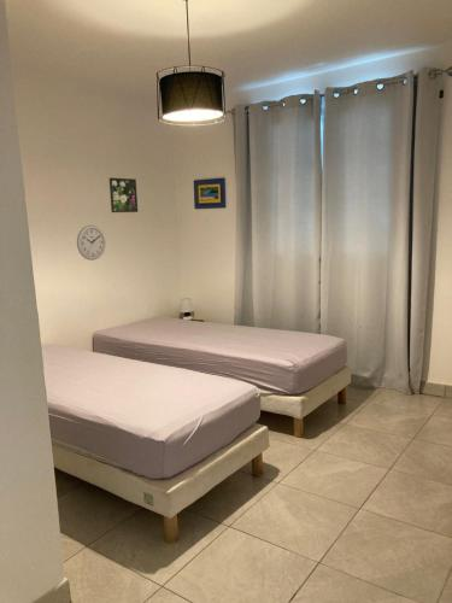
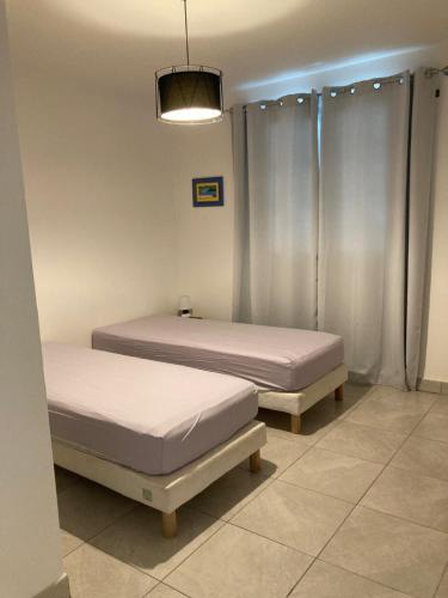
- wall clock [76,224,107,262]
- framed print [108,176,139,213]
